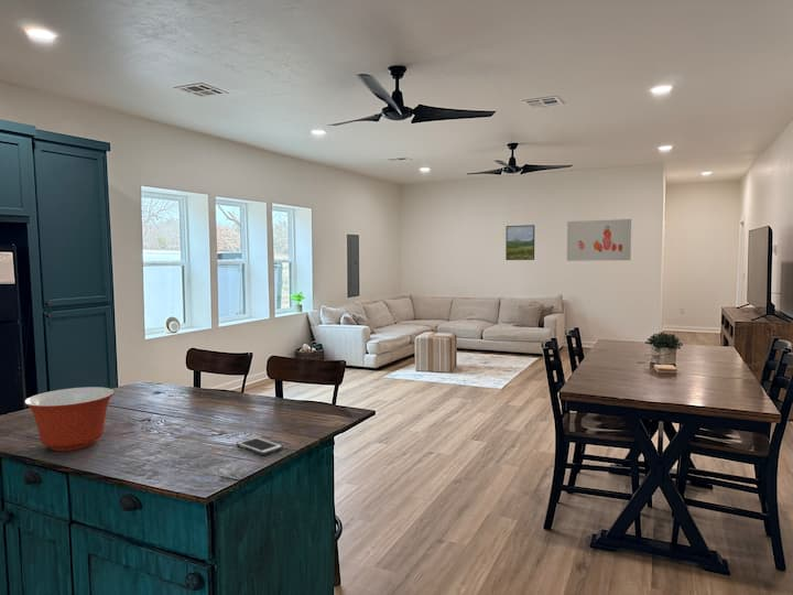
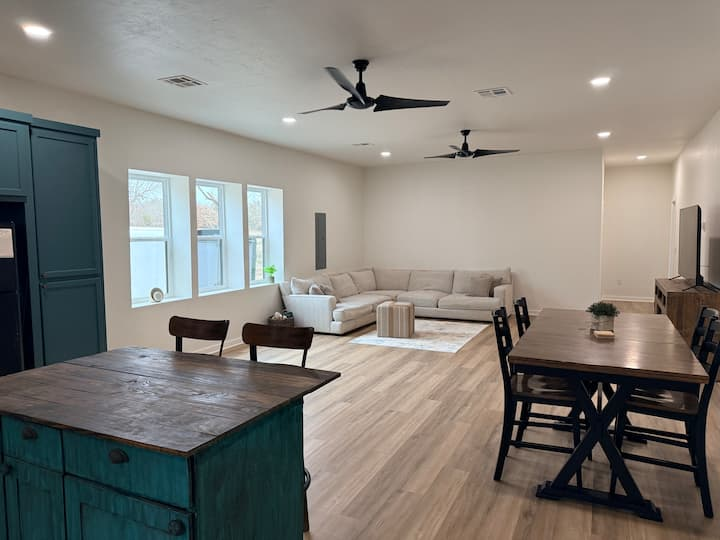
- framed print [504,224,535,261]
- wall art [566,218,632,262]
- mixing bowl [23,386,116,452]
- cell phone [236,436,284,456]
